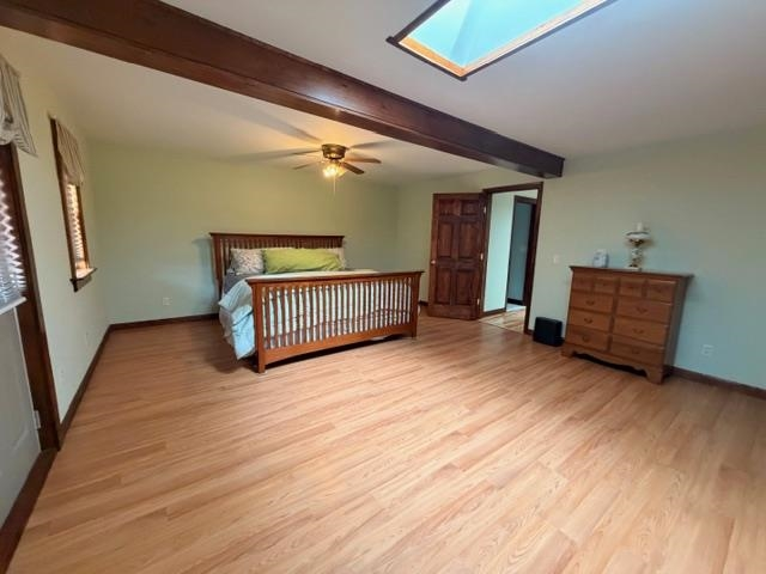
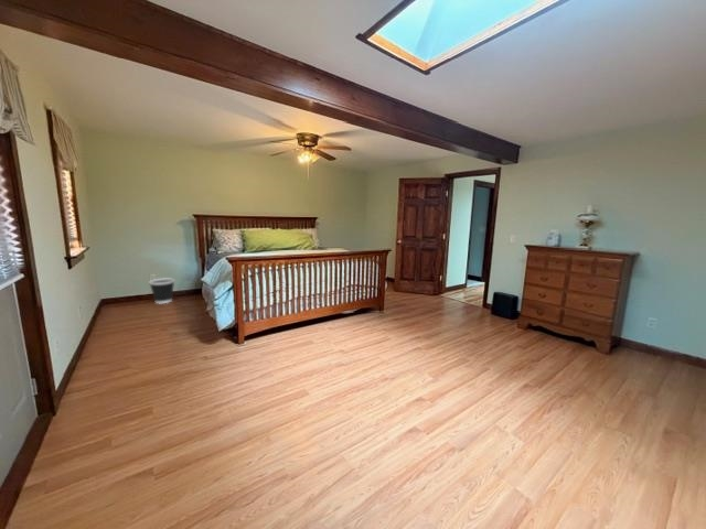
+ wastebasket [148,278,175,304]
